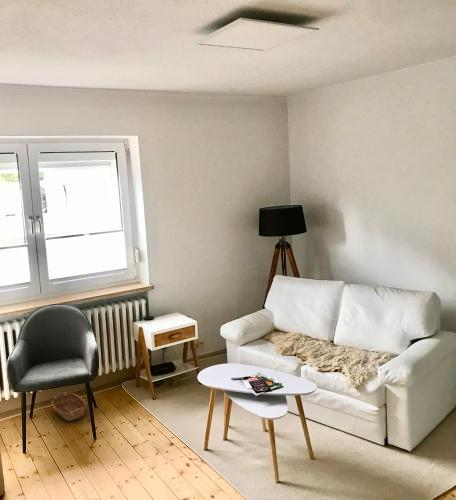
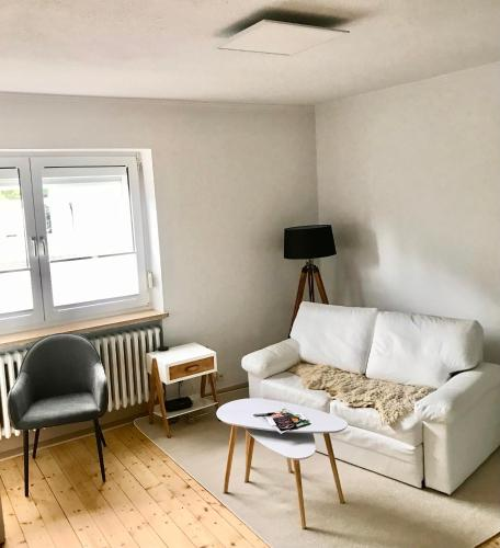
- basket [50,391,88,422]
